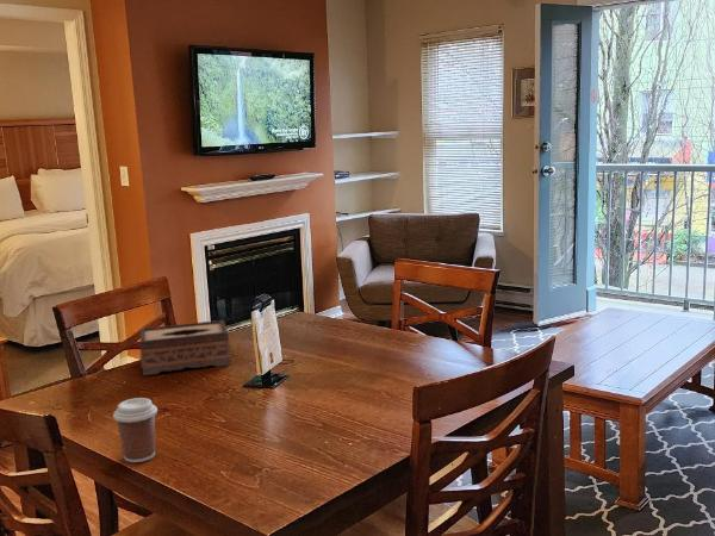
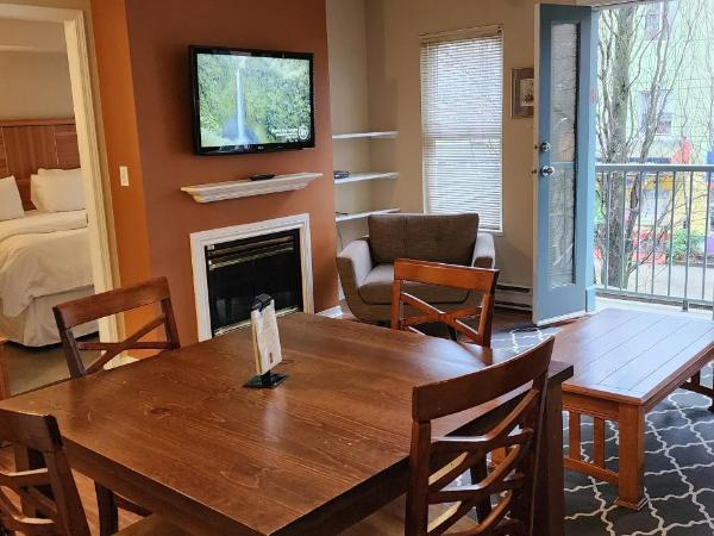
- coffee cup [112,397,158,463]
- tissue box [139,319,232,376]
